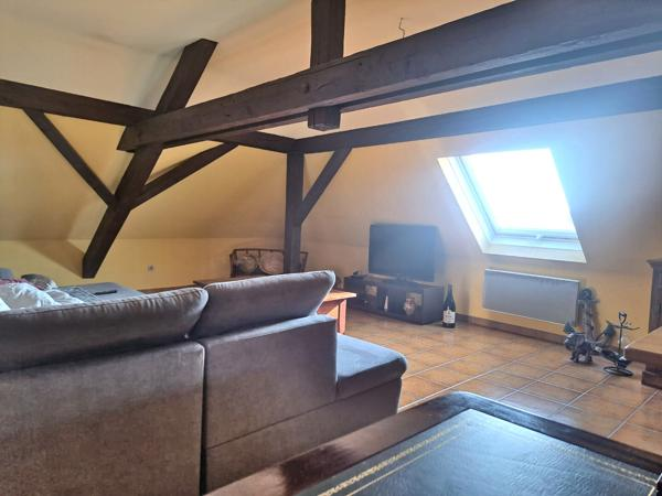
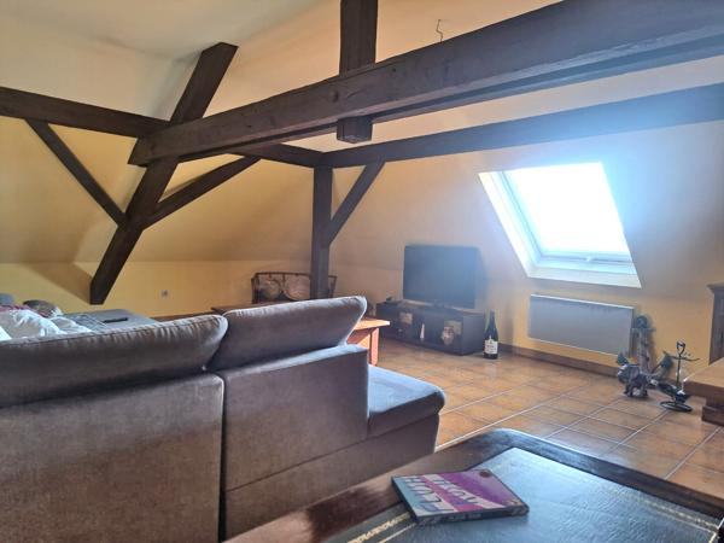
+ video game case [390,468,531,526]
